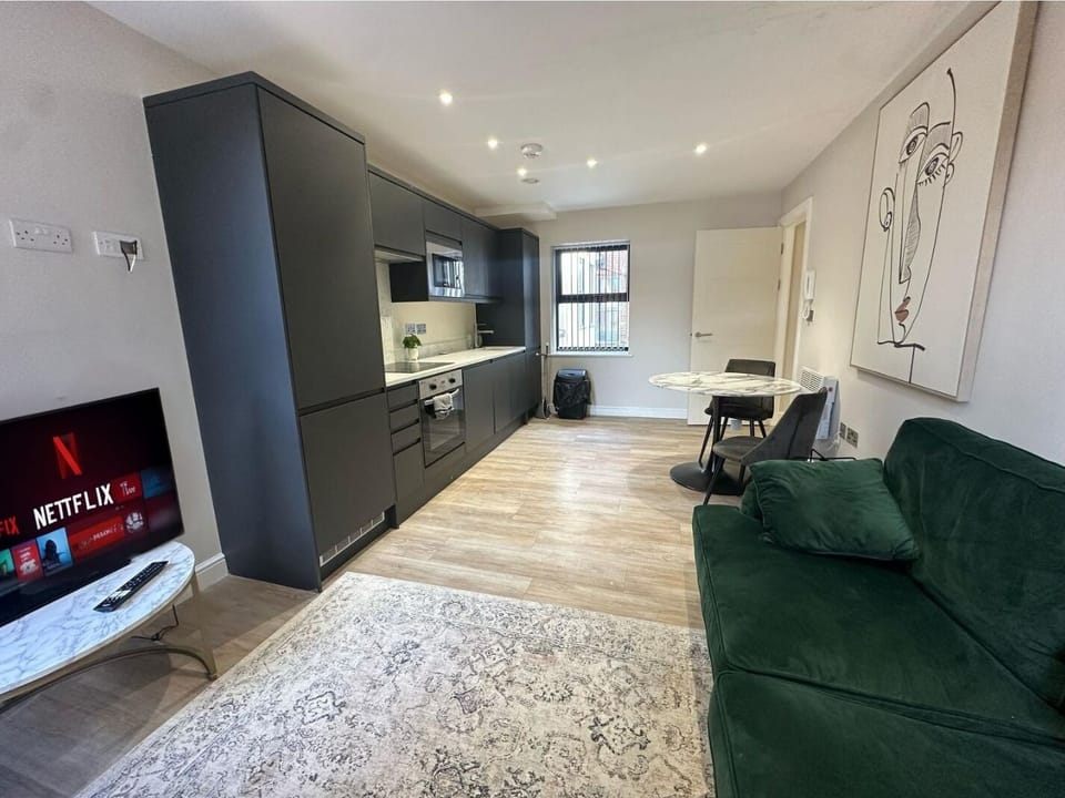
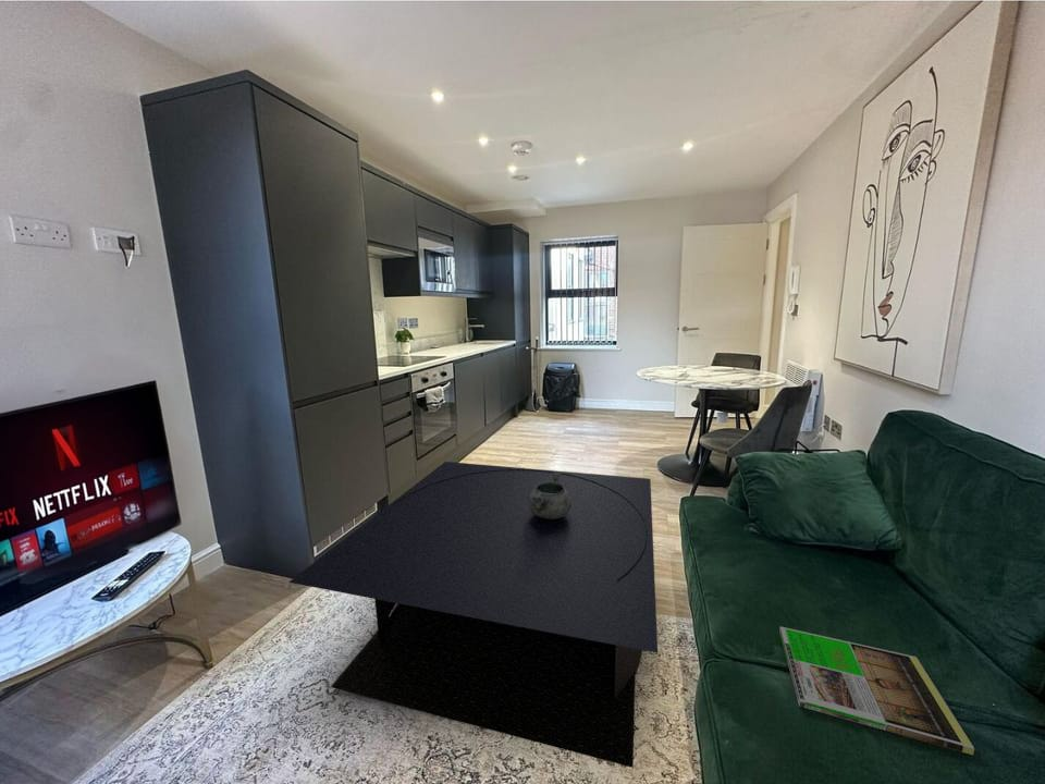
+ coffee table [287,461,659,769]
+ magazine [778,626,975,756]
+ decorative bowl [528,470,571,519]
